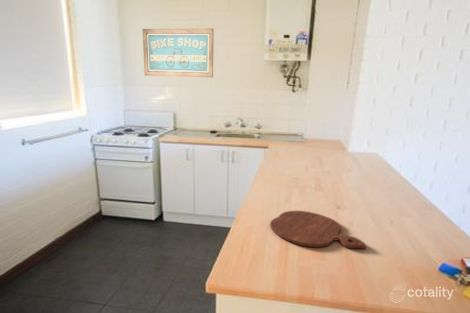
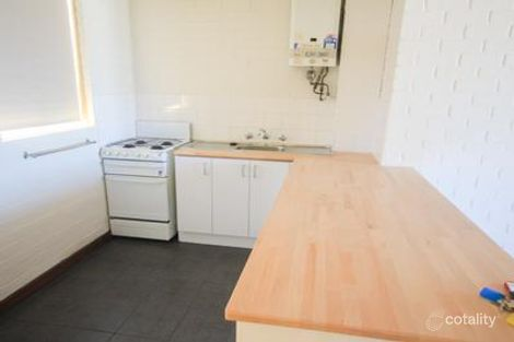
- cutting board [269,210,368,250]
- wall art [142,27,214,78]
